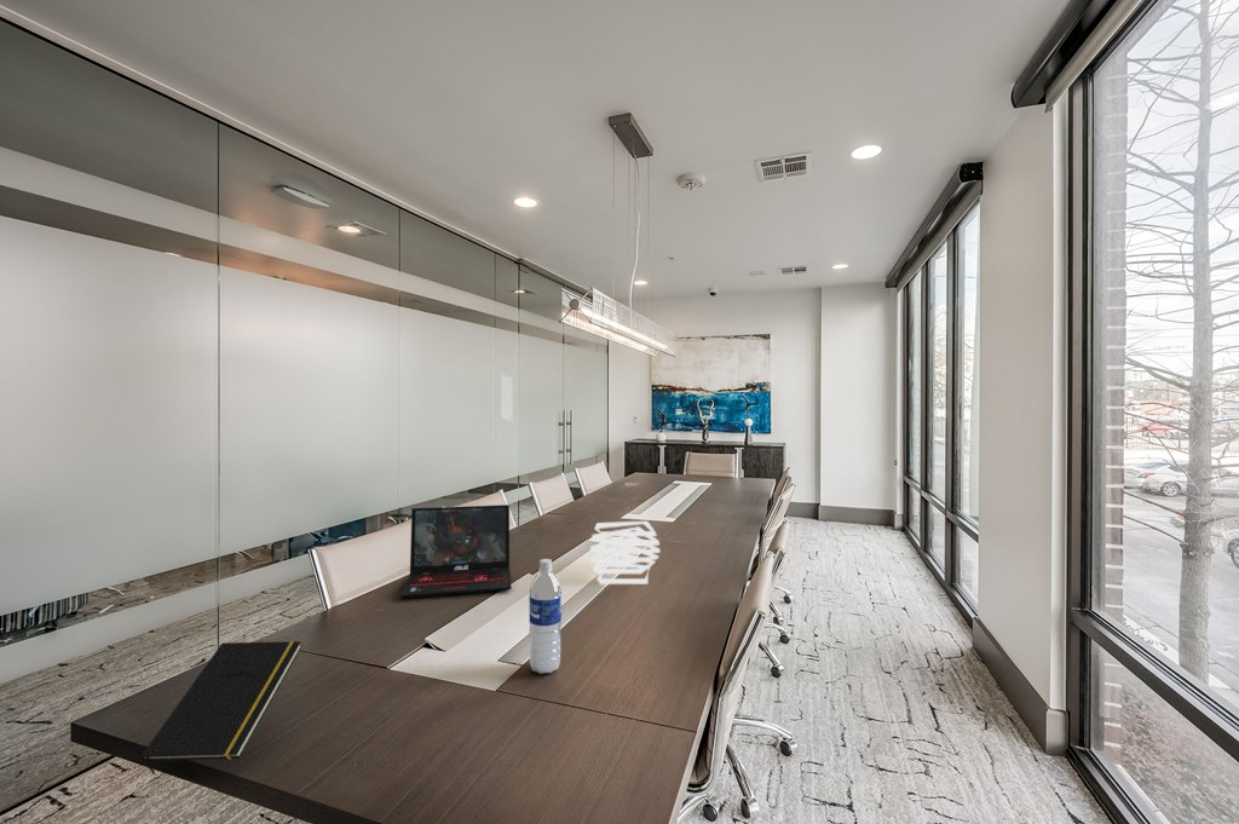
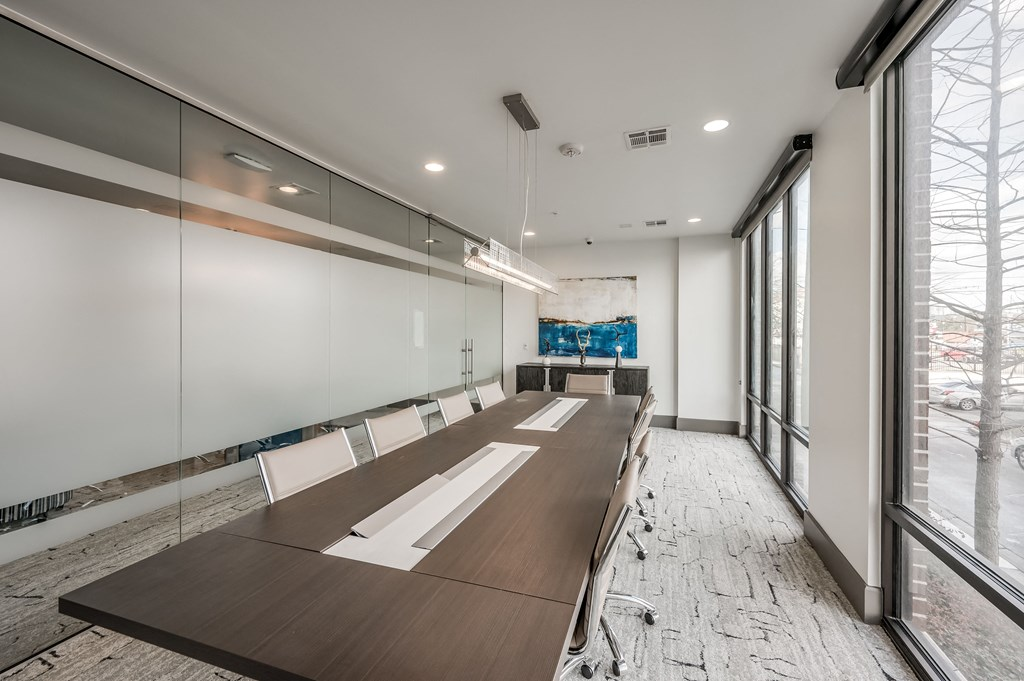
- laptop [398,503,513,599]
- water bottle [529,558,563,675]
- notepad [139,640,304,776]
- ceiling light fixture [589,520,661,584]
